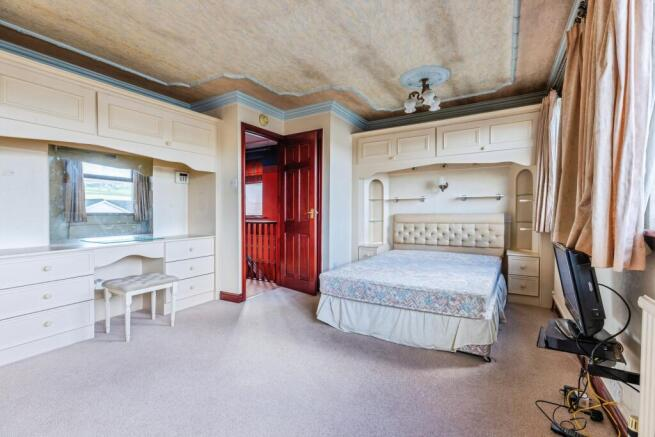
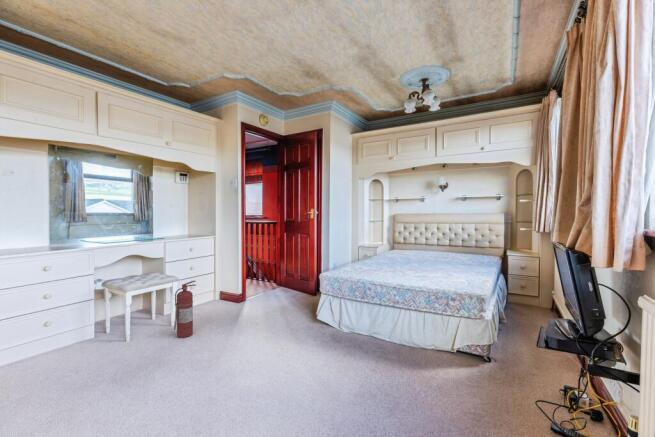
+ fire extinguisher [173,280,197,339]
